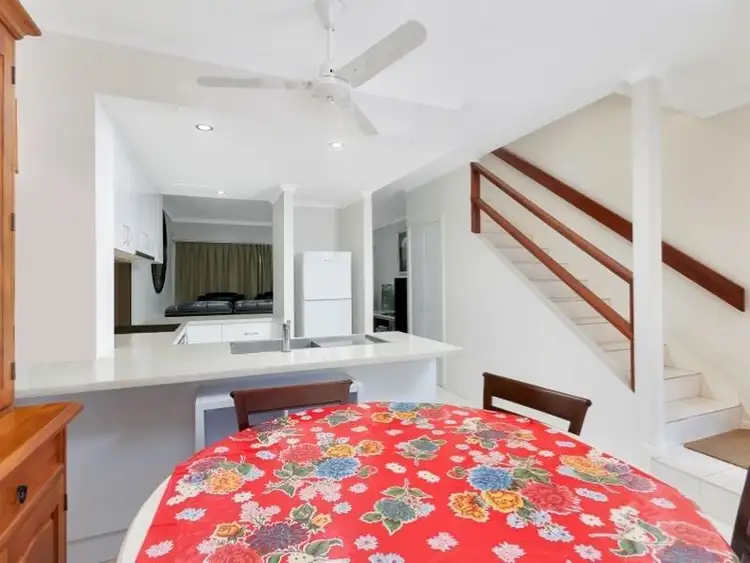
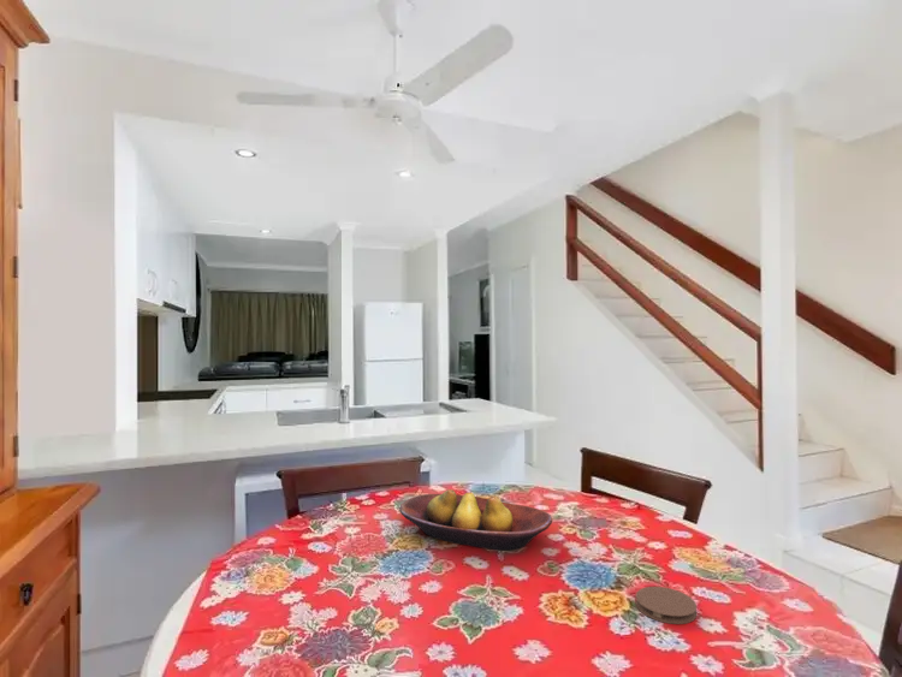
+ coaster [635,586,698,625]
+ fruit bowl [398,488,553,551]
